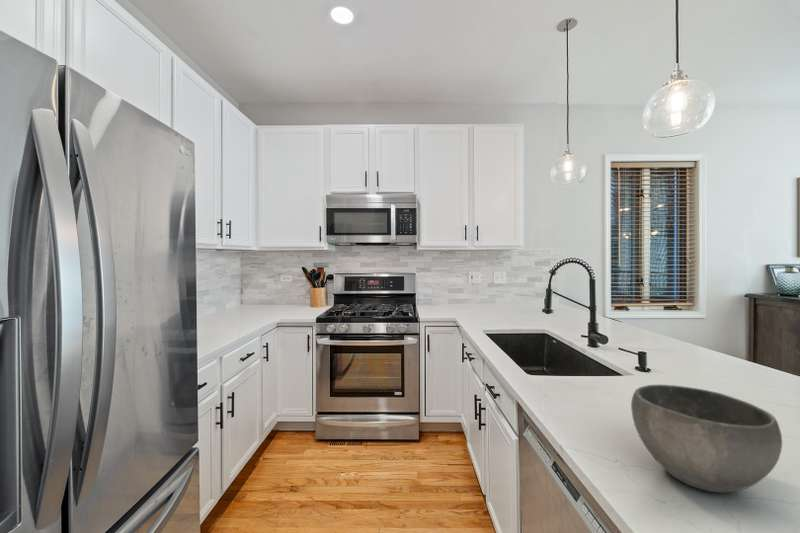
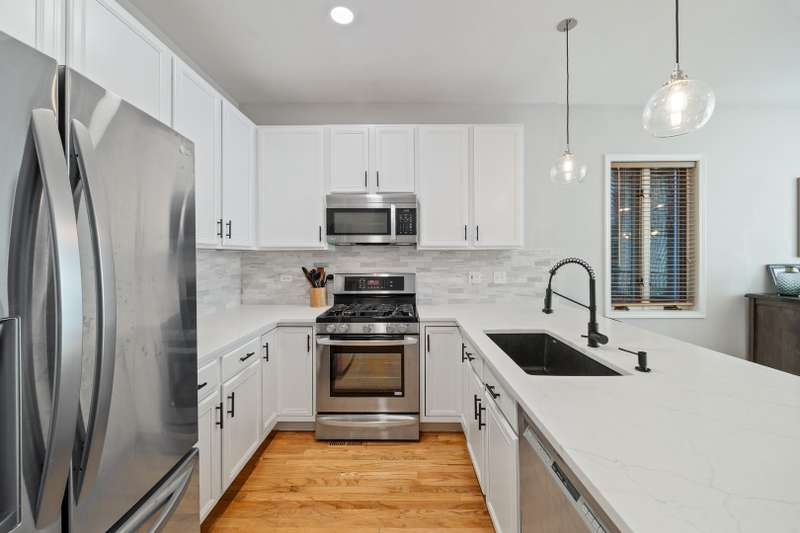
- bowl [630,384,783,494]
